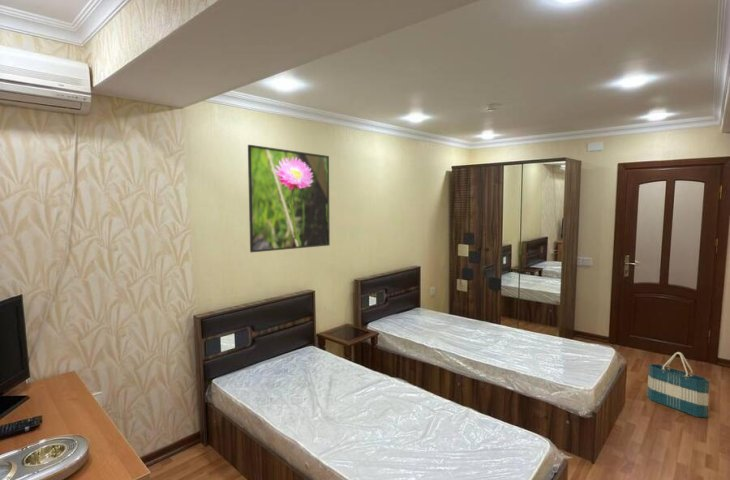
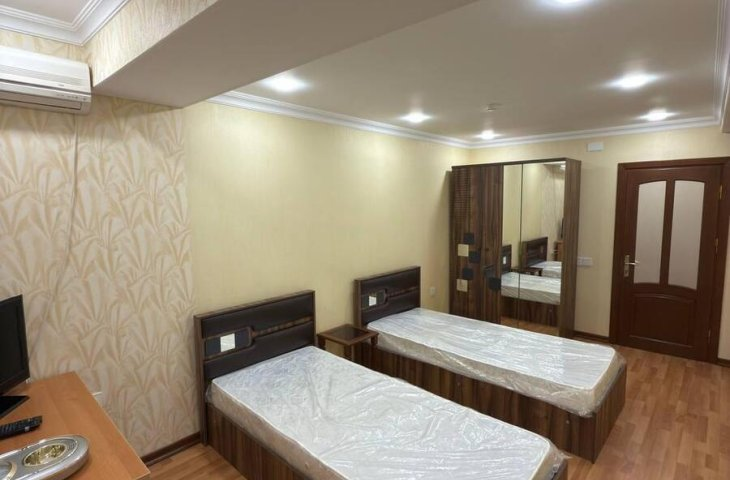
- tote bag [646,351,710,419]
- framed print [247,144,331,253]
